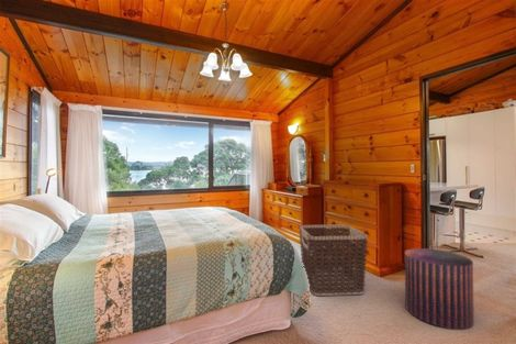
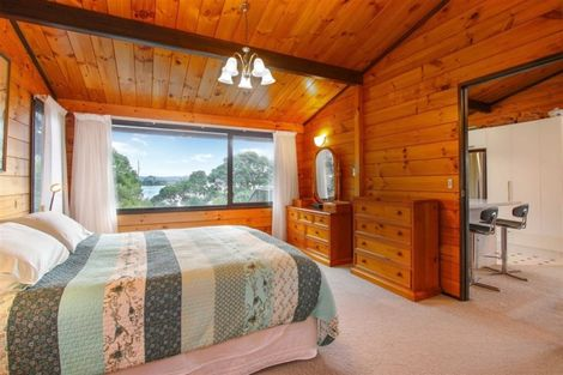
- clothes hamper [299,223,369,297]
- pouf [404,247,475,331]
